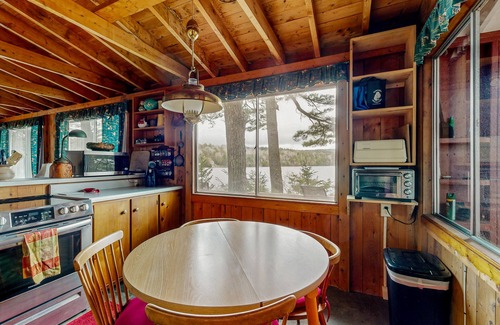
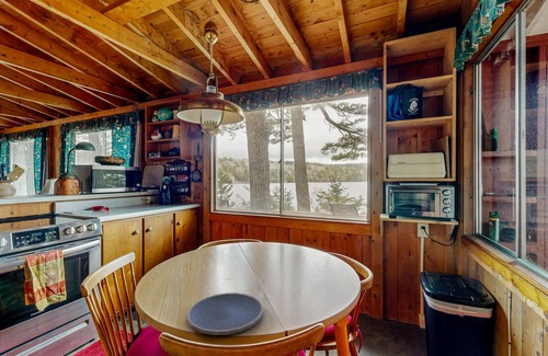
+ plate [186,291,264,335]
